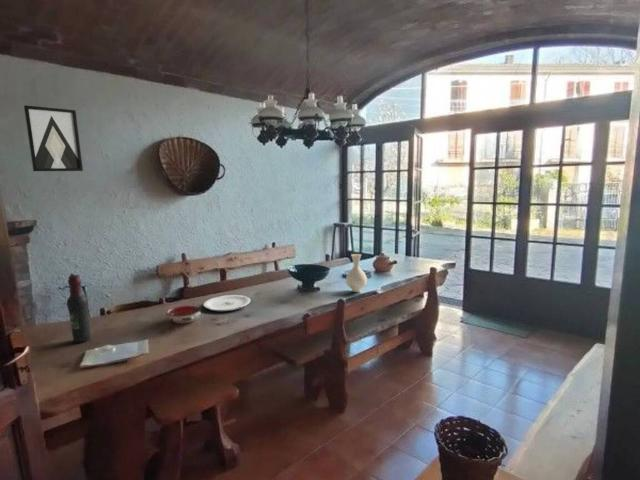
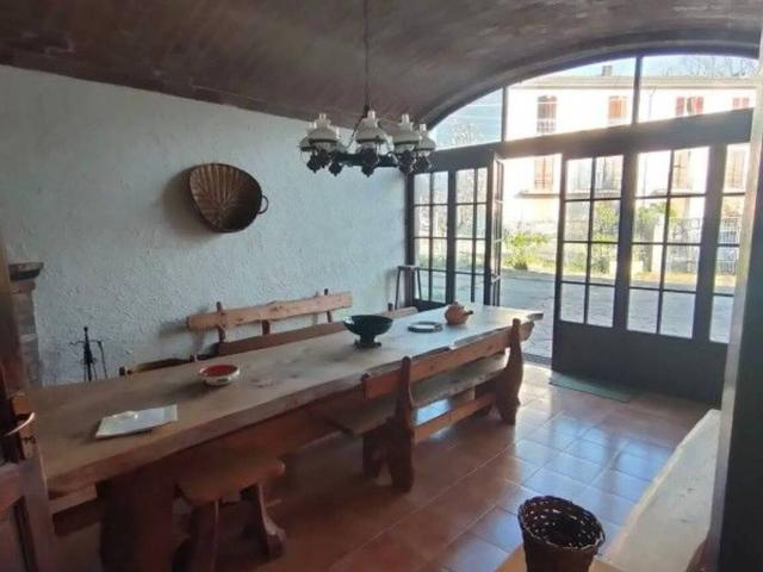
- wine bottle [66,274,92,344]
- wall art [23,105,84,172]
- plate [203,294,251,312]
- vase [345,253,368,293]
